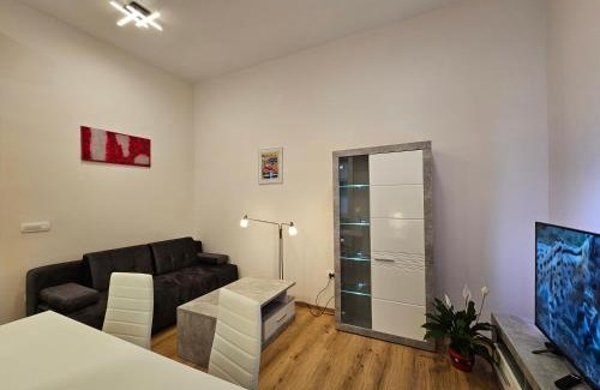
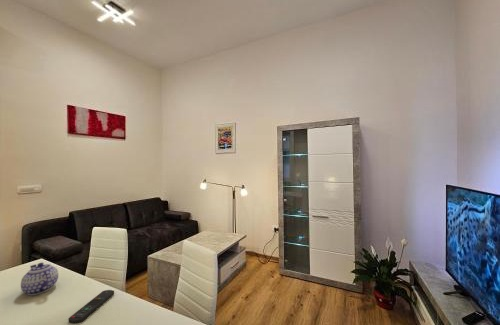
+ remote control [67,289,115,325]
+ teapot [20,262,59,296]
